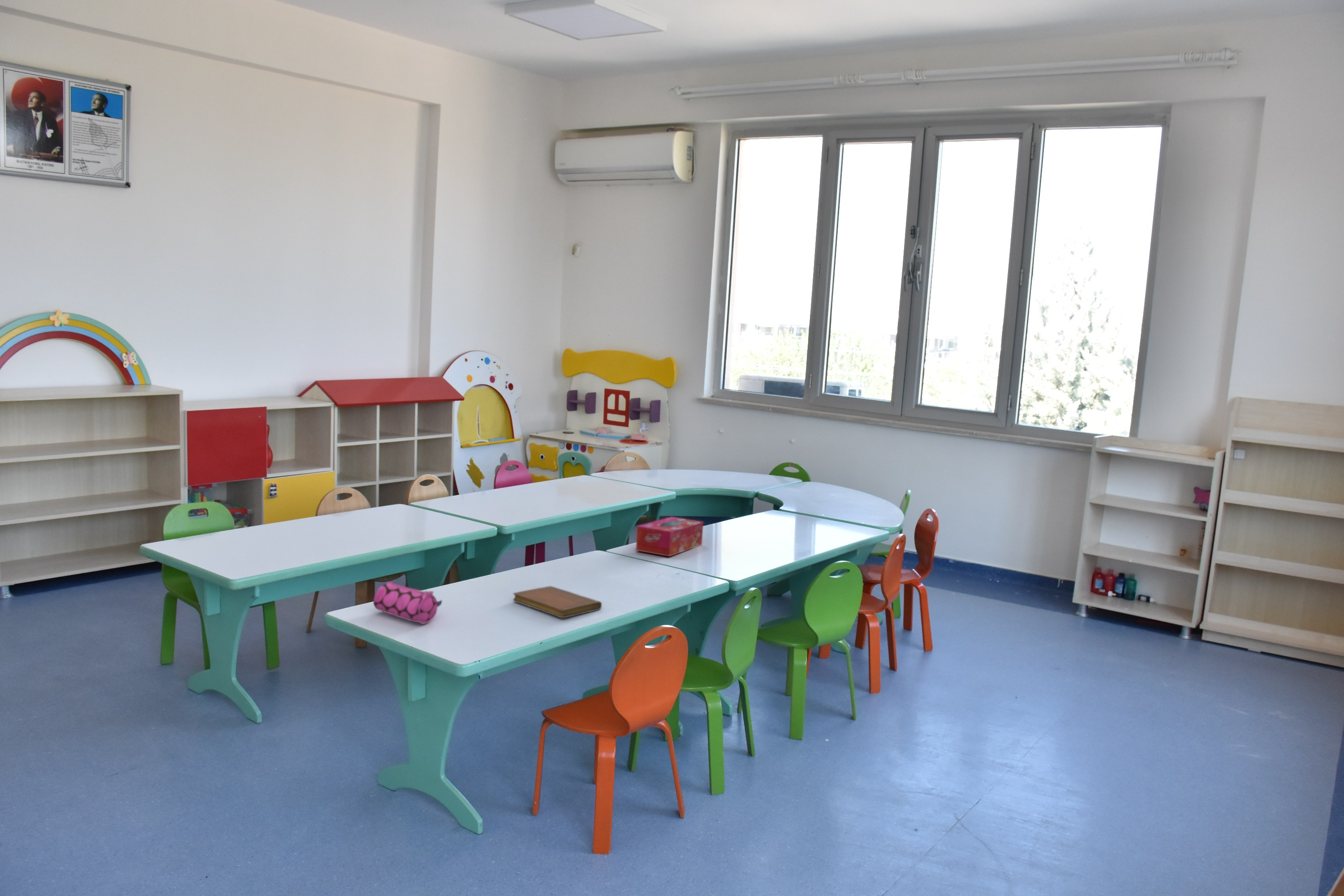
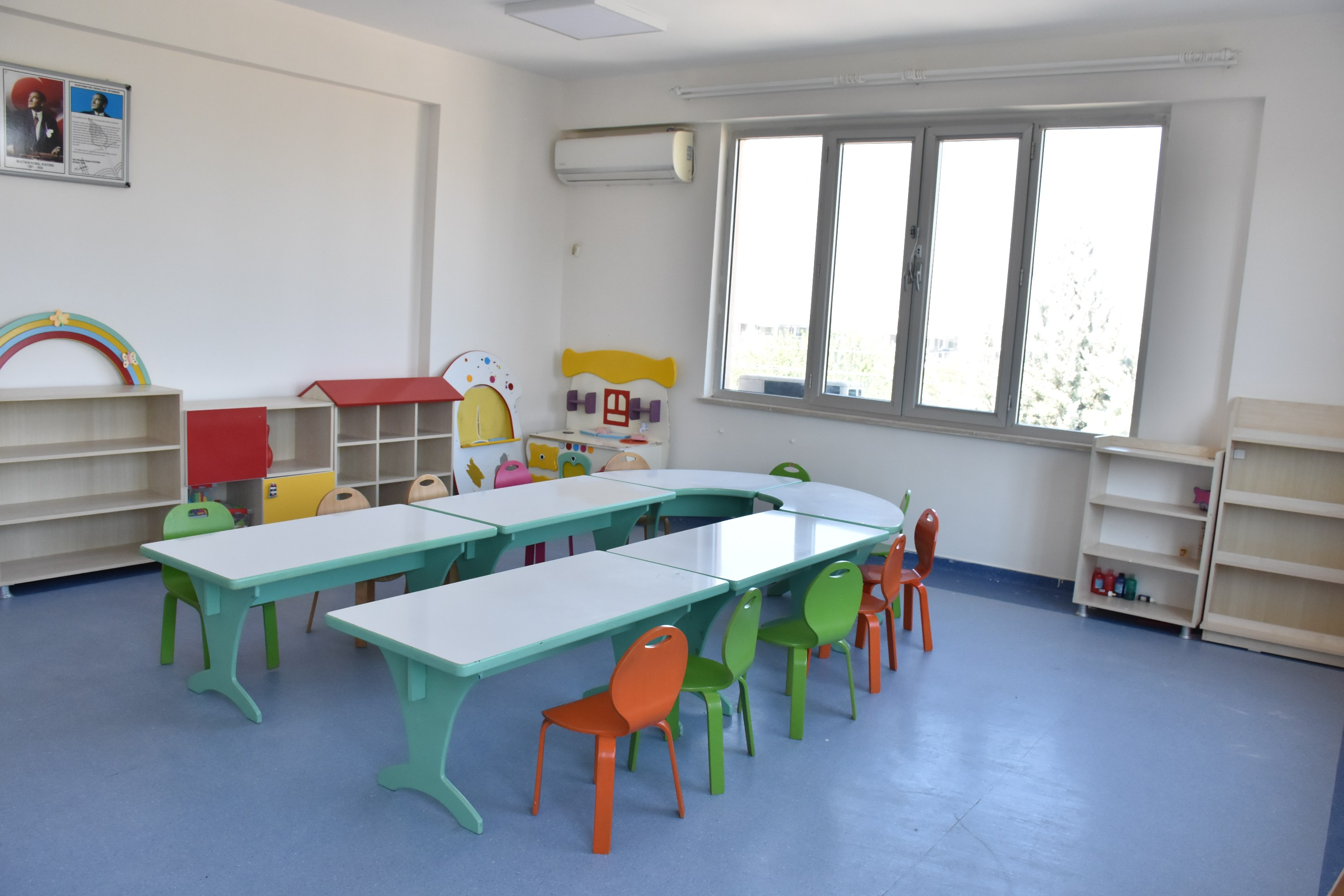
- tissue box [635,516,704,557]
- pencil case [373,582,443,625]
- notebook [513,586,602,619]
